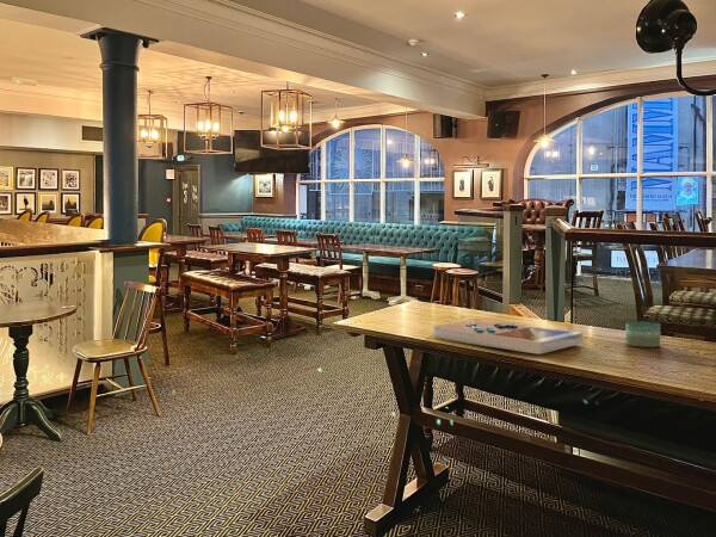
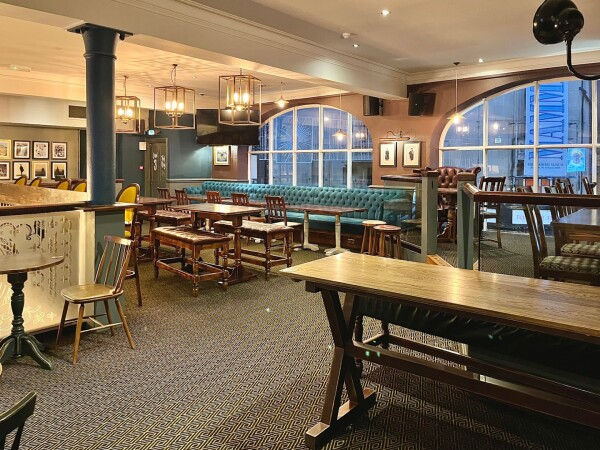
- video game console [432,319,584,354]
- candle [624,320,661,348]
